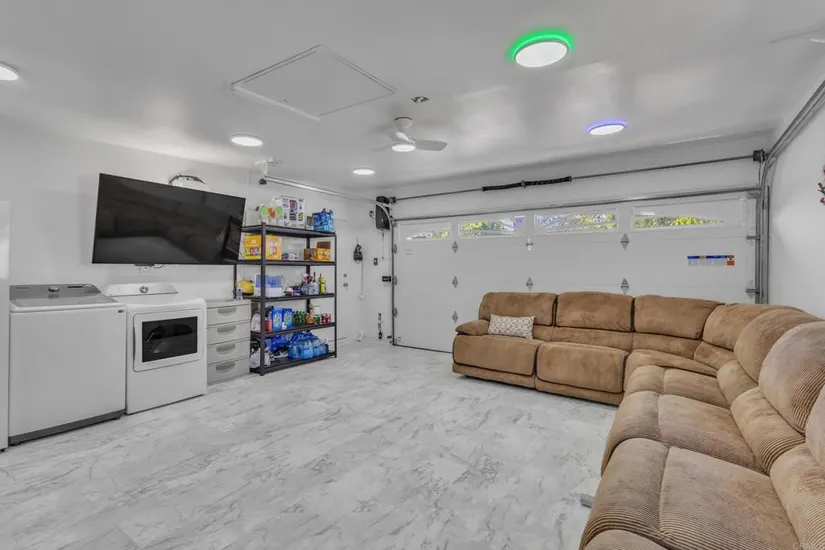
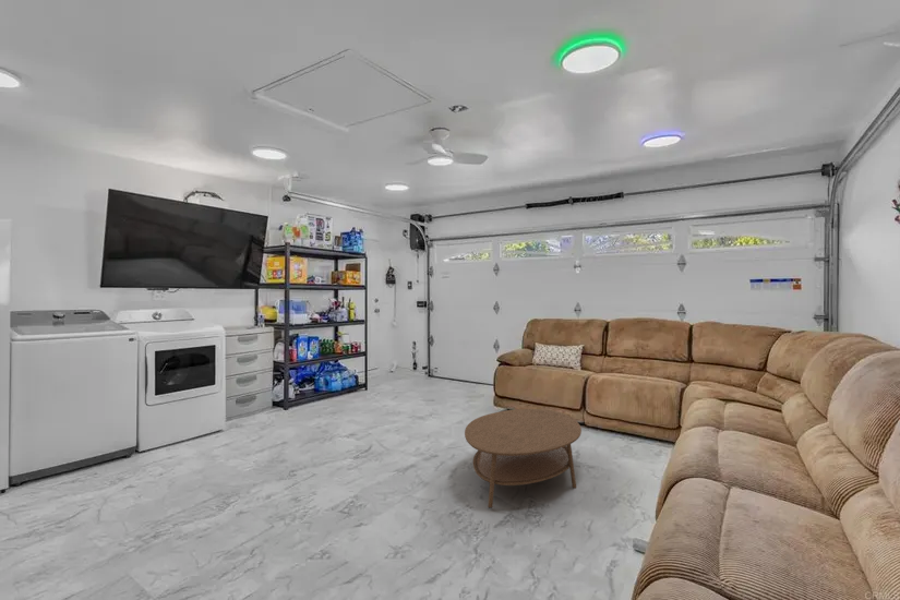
+ coffee table [464,408,583,509]
